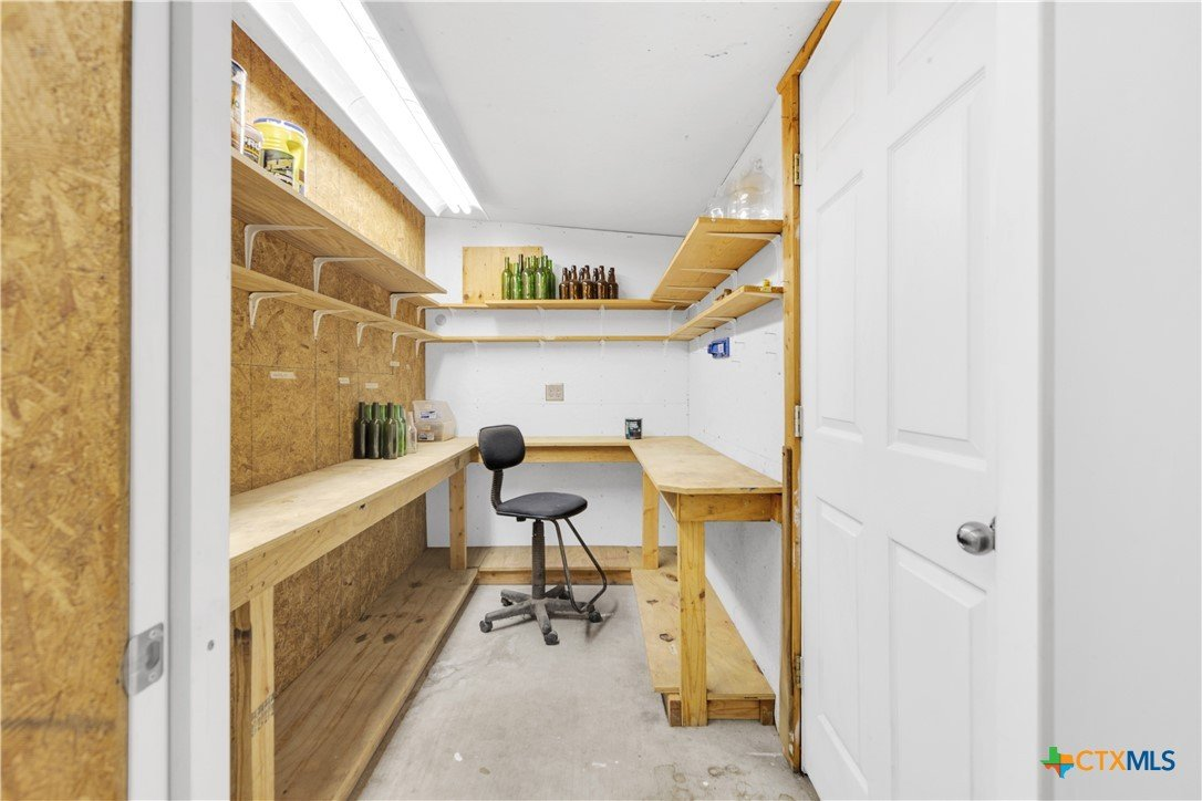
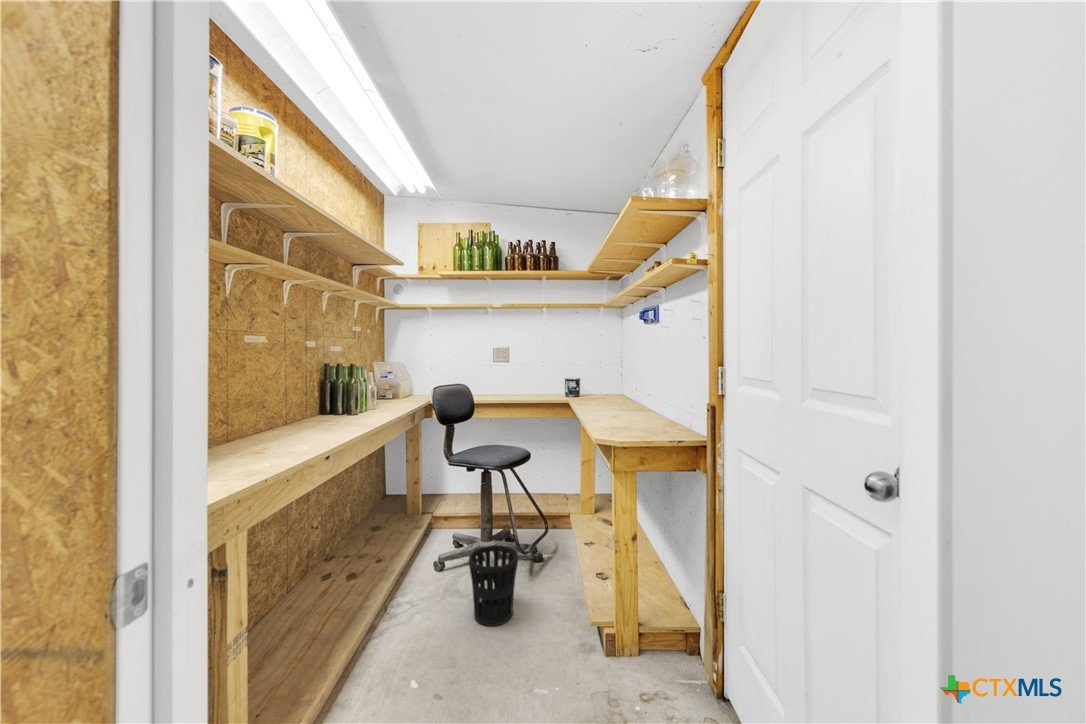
+ wastebasket [468,544,519,627]
